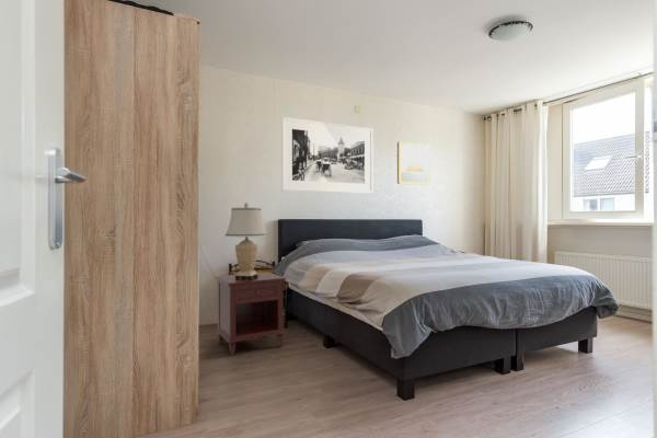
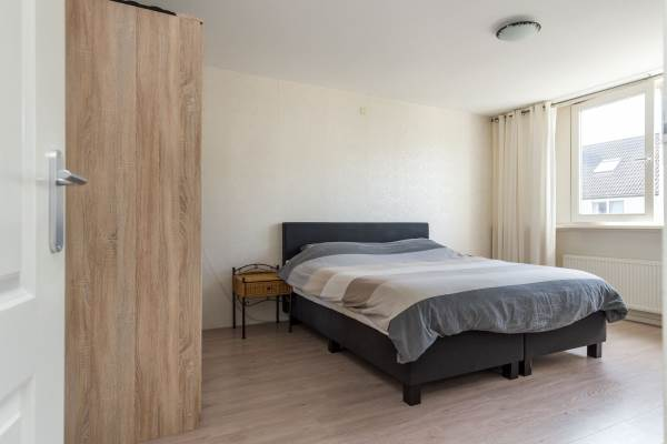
- table lamp [223,201,268,279]
- wall art [396,141,433,186]
- nightstand [214,272,287,357]
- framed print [280,116,373,195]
